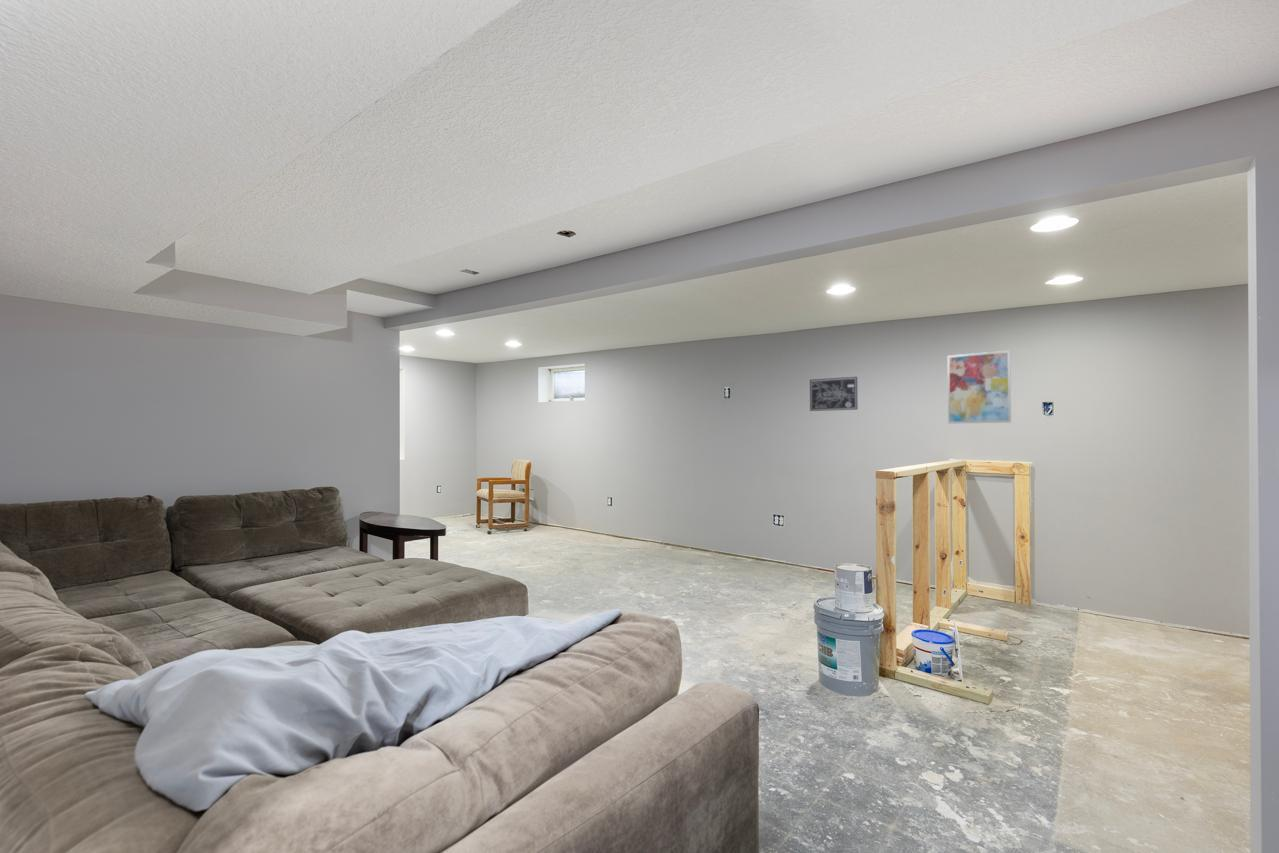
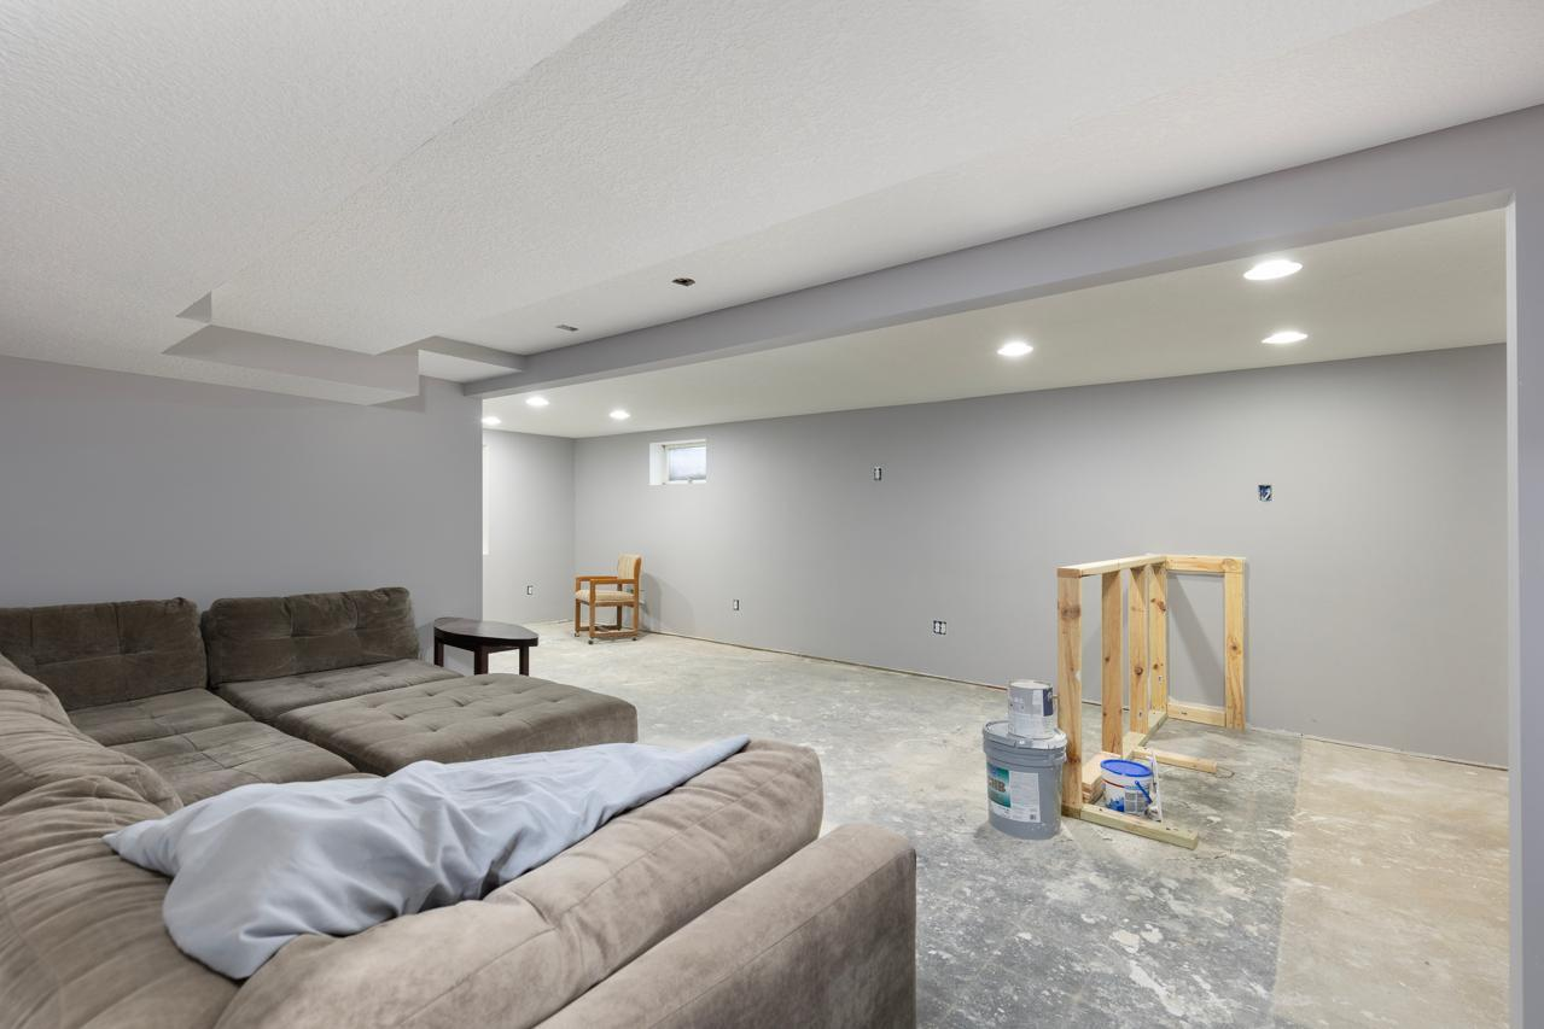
- wall art [809,376,858,412]
- wall art [947,350,1012,425]
